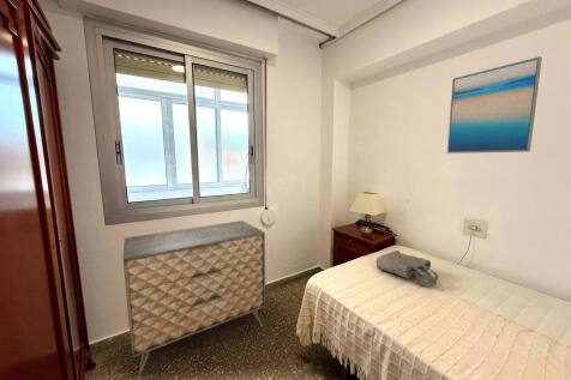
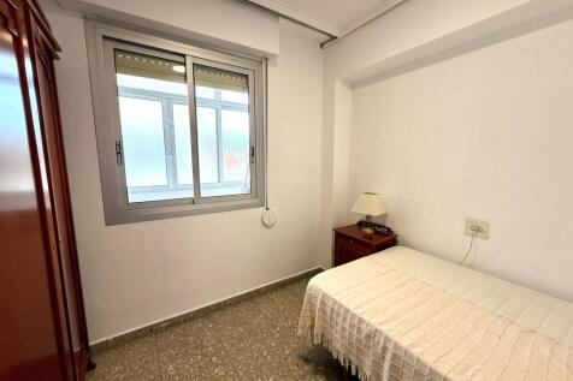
- wall art [445,55,543,155]
- dresser [122,219,268,380]
- tote bag [375,249,439,289]
